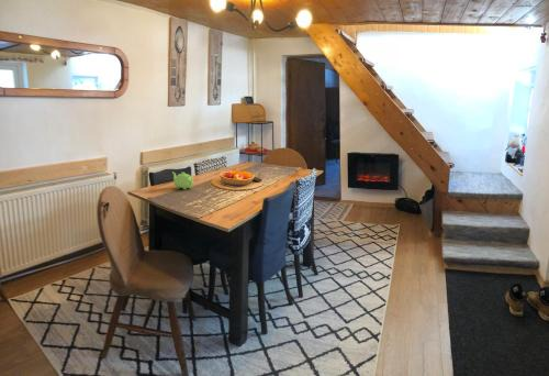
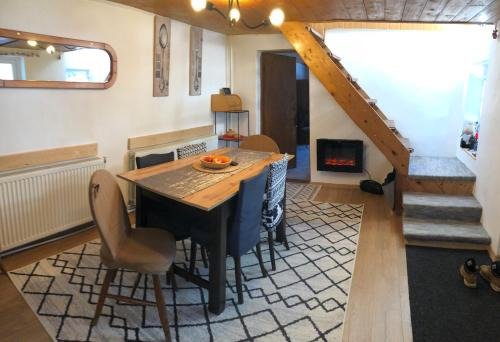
- teapot [171,172,194,190]
